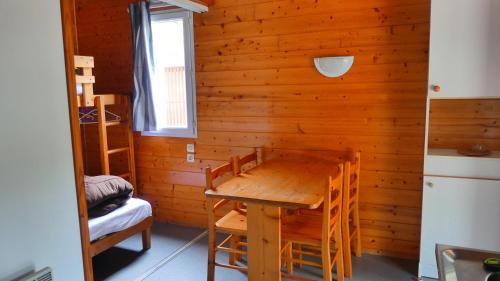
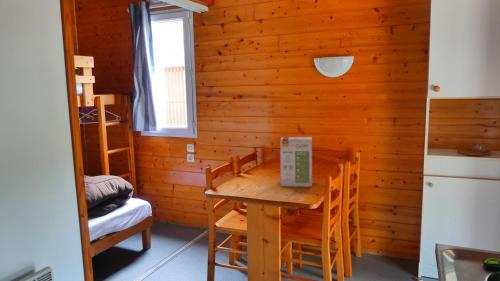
+ food box [279,136,313,188]
